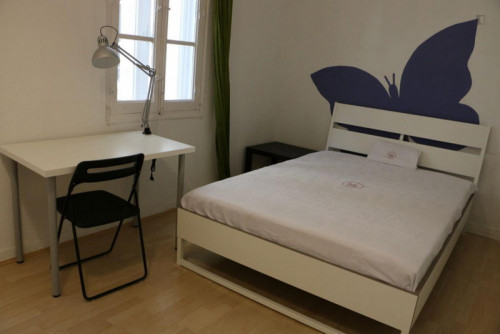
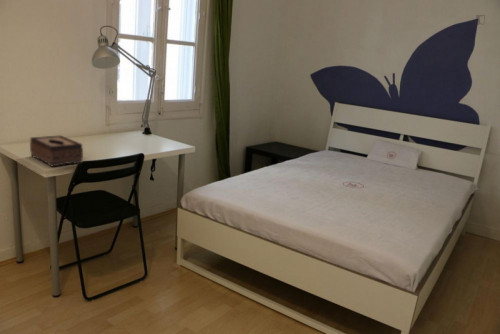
+ tissue box [29,134,84,168]
